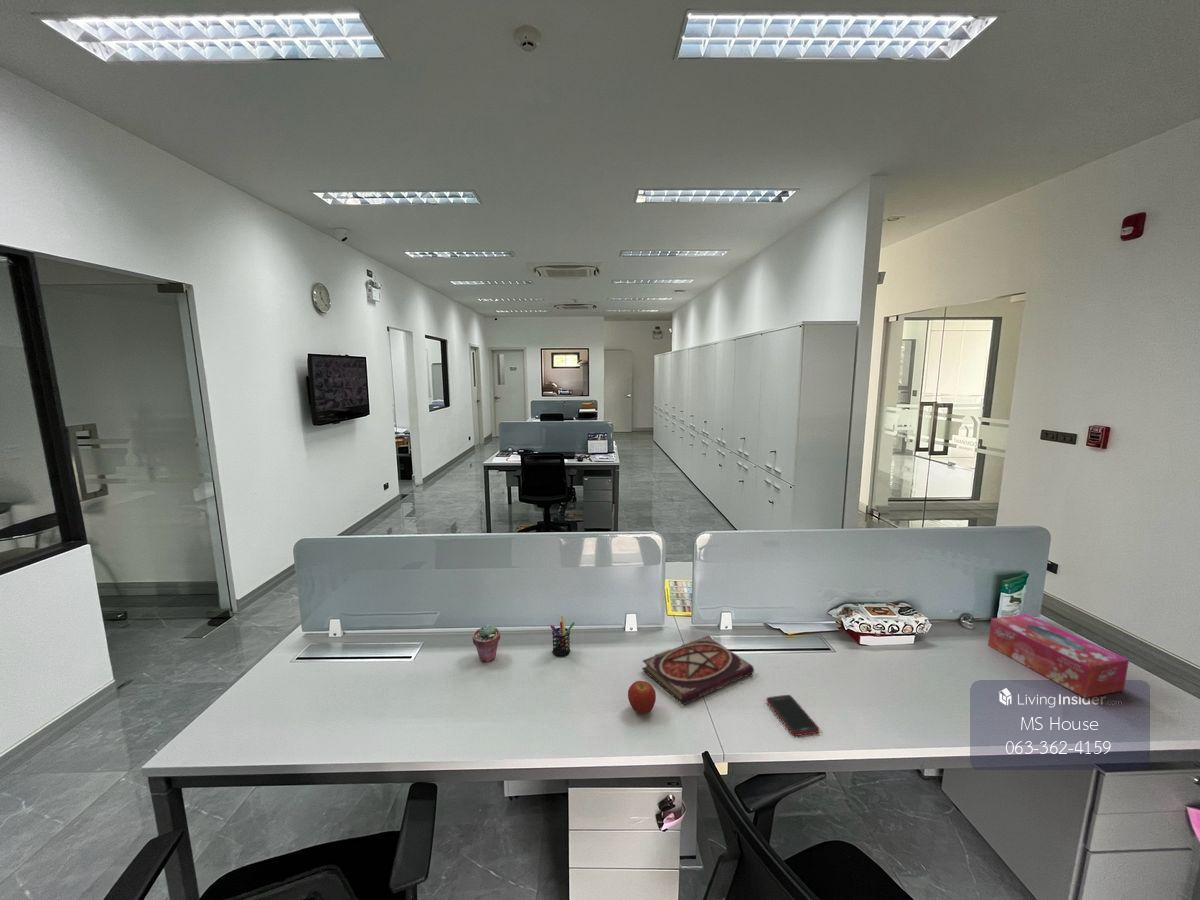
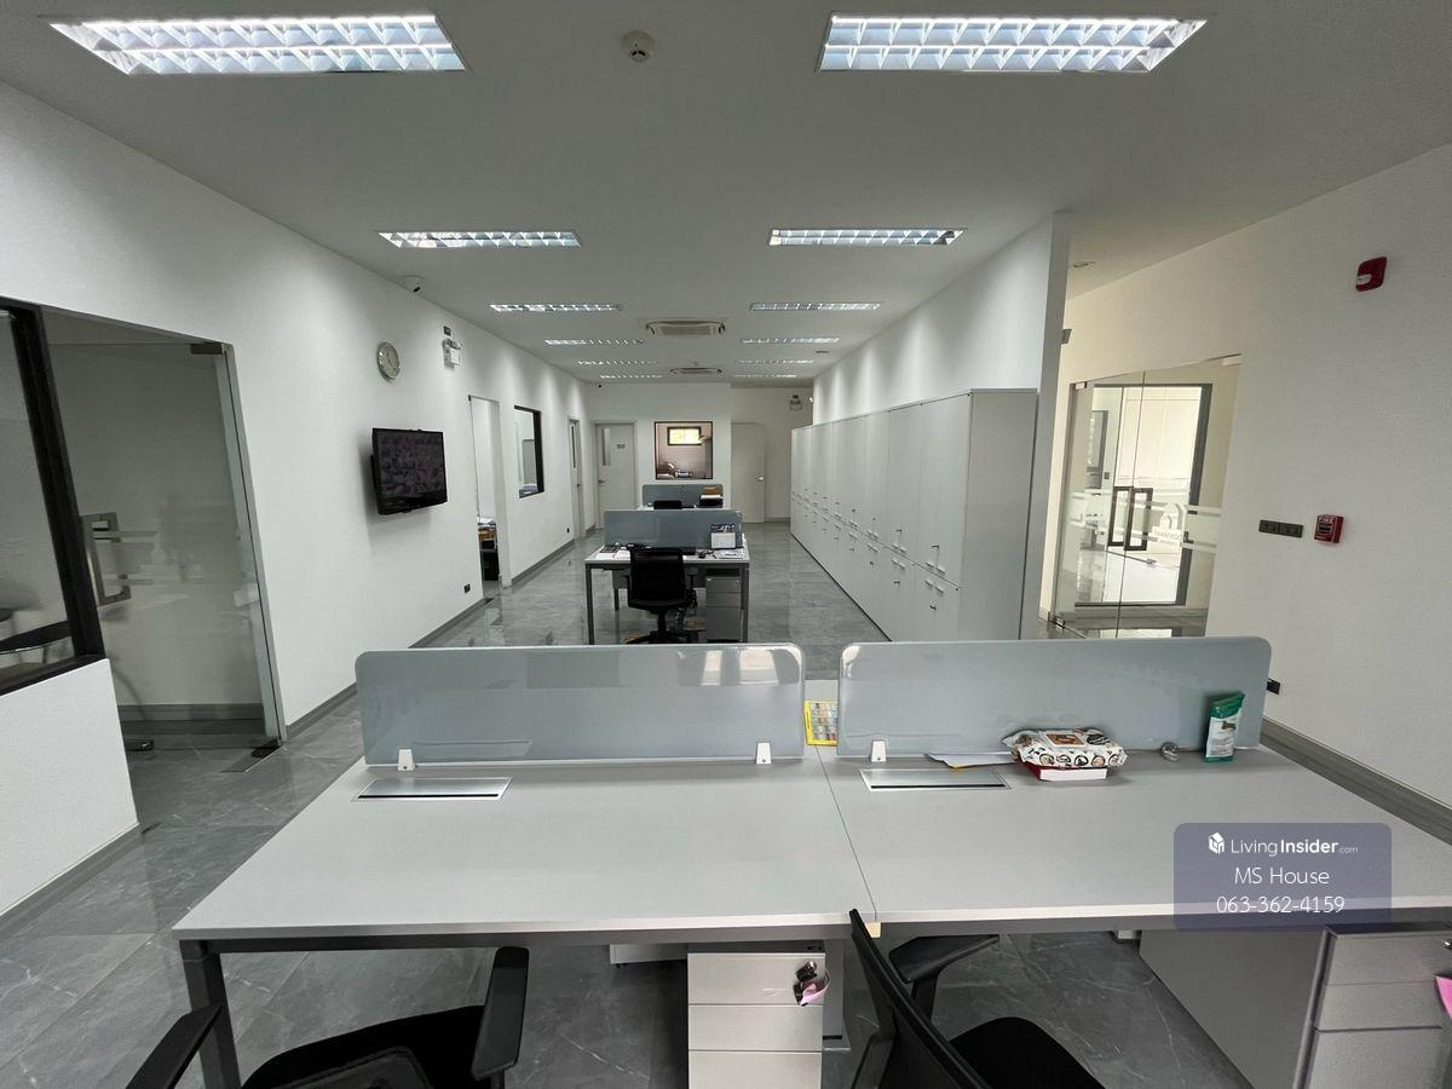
- book [641,635,755,706]
- potted succulent [471,623,501,663]
- apple [627,680,657,714]
- tissue box [987,613,1130,699]
- cell phone [766,694,820,737]
- pen holder [550,614,576,657]
